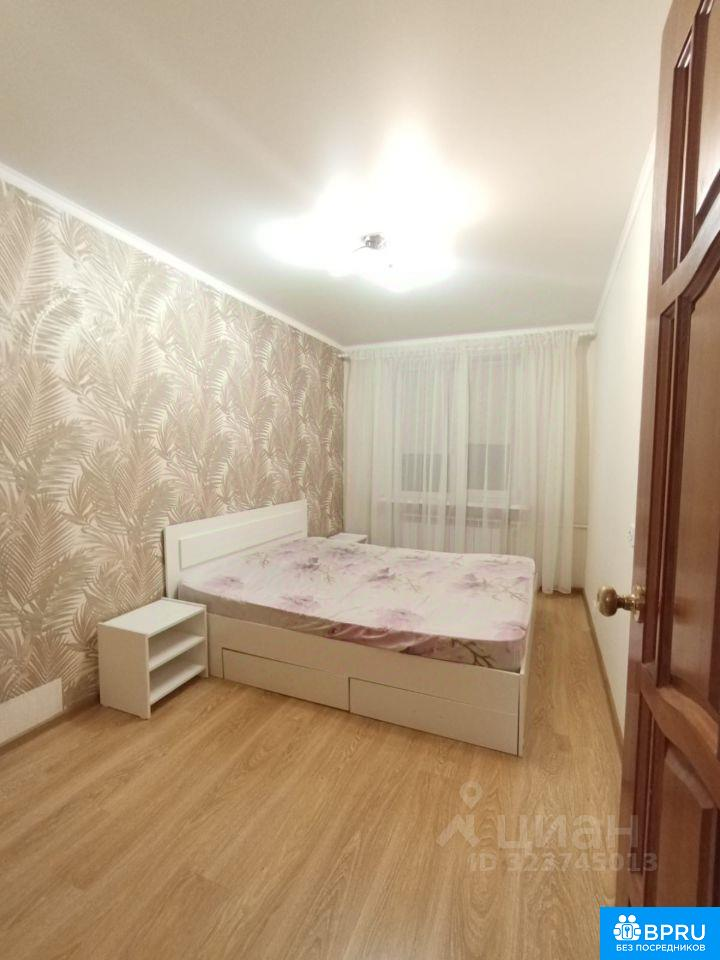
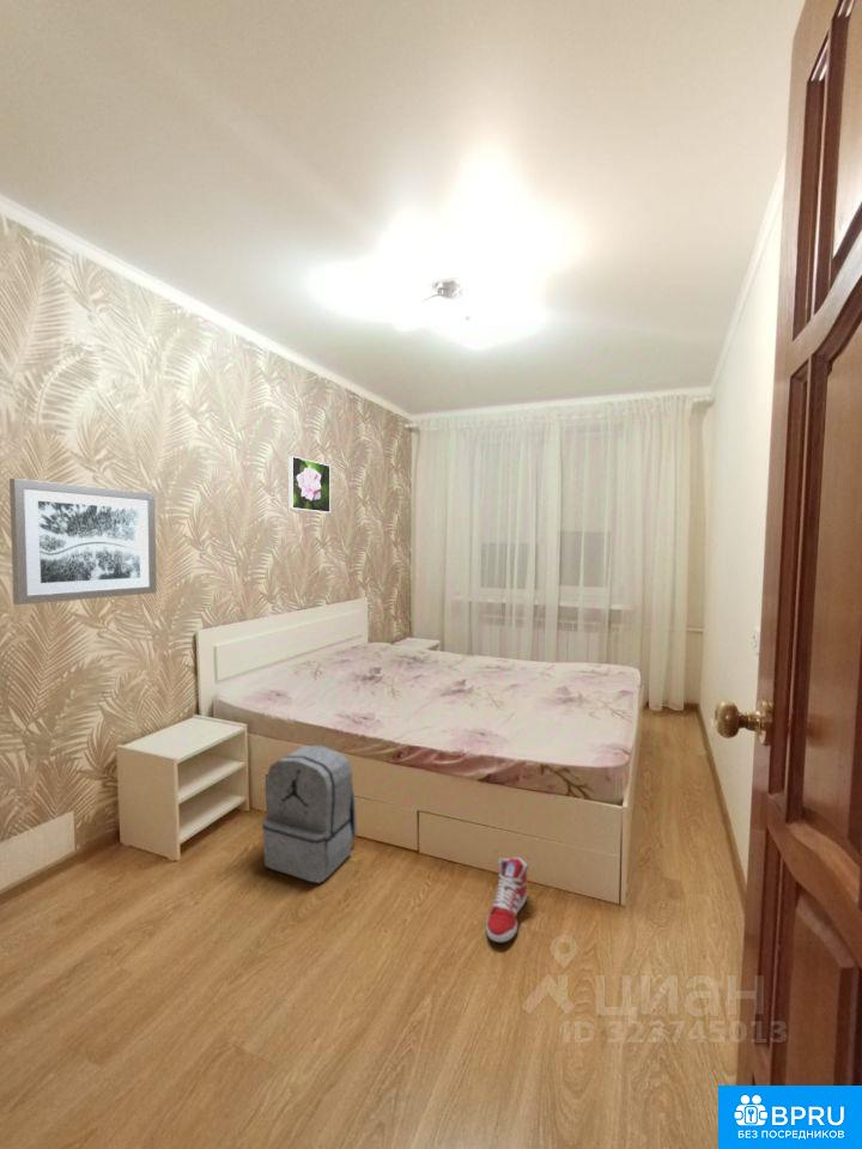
+ backpack [261,744,358,884]
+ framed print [287,455,332,513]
+ sneaker [485,856,529,943]
+ wall art [8,478,158,606]
